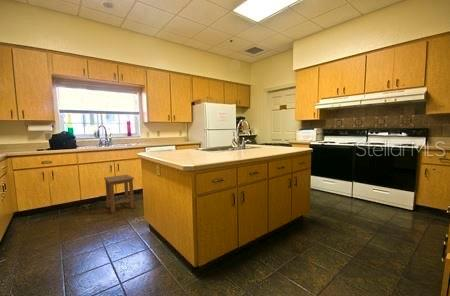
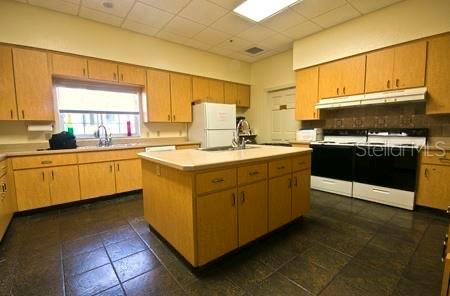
- stool [103,174,135,214]
